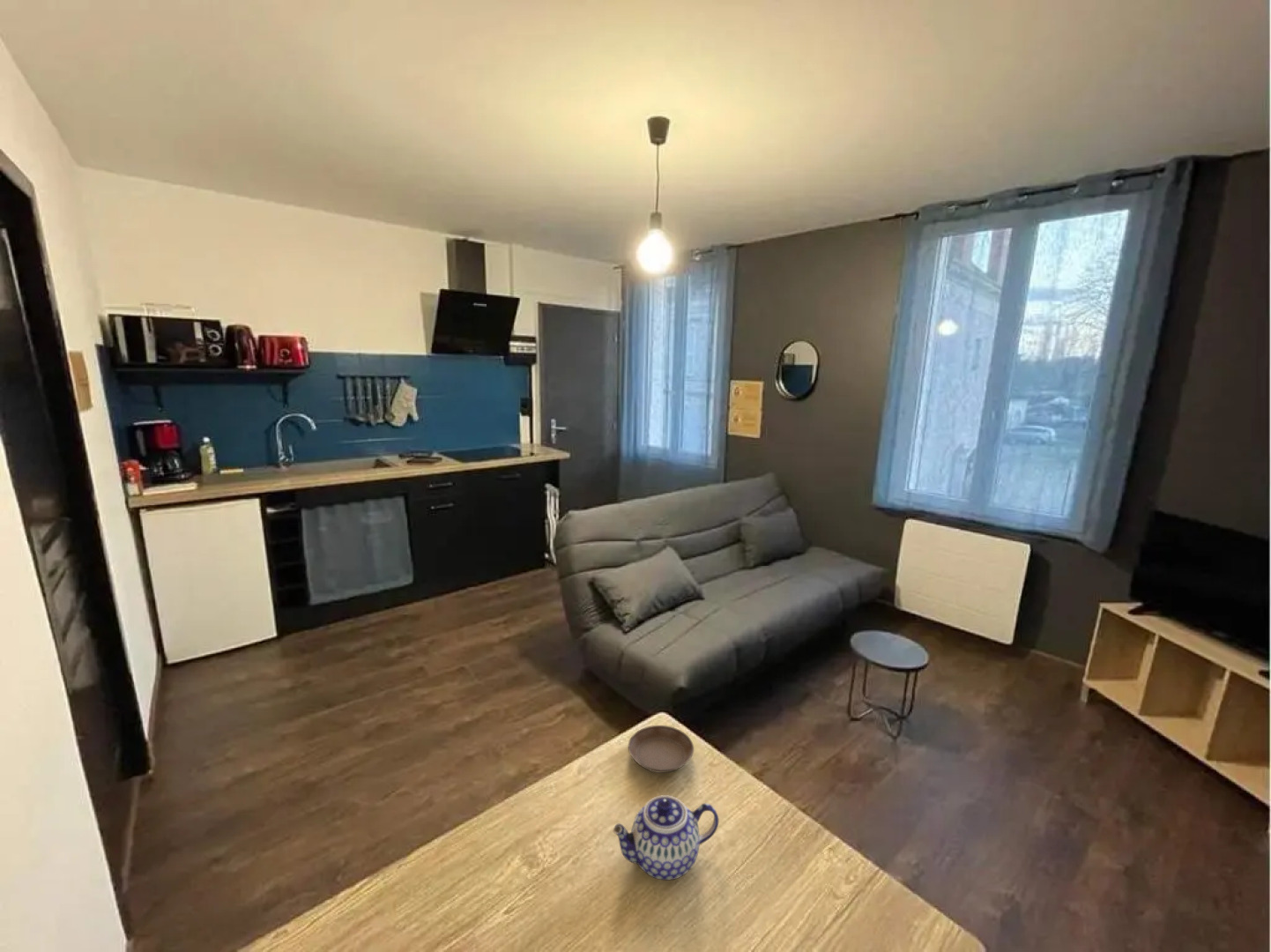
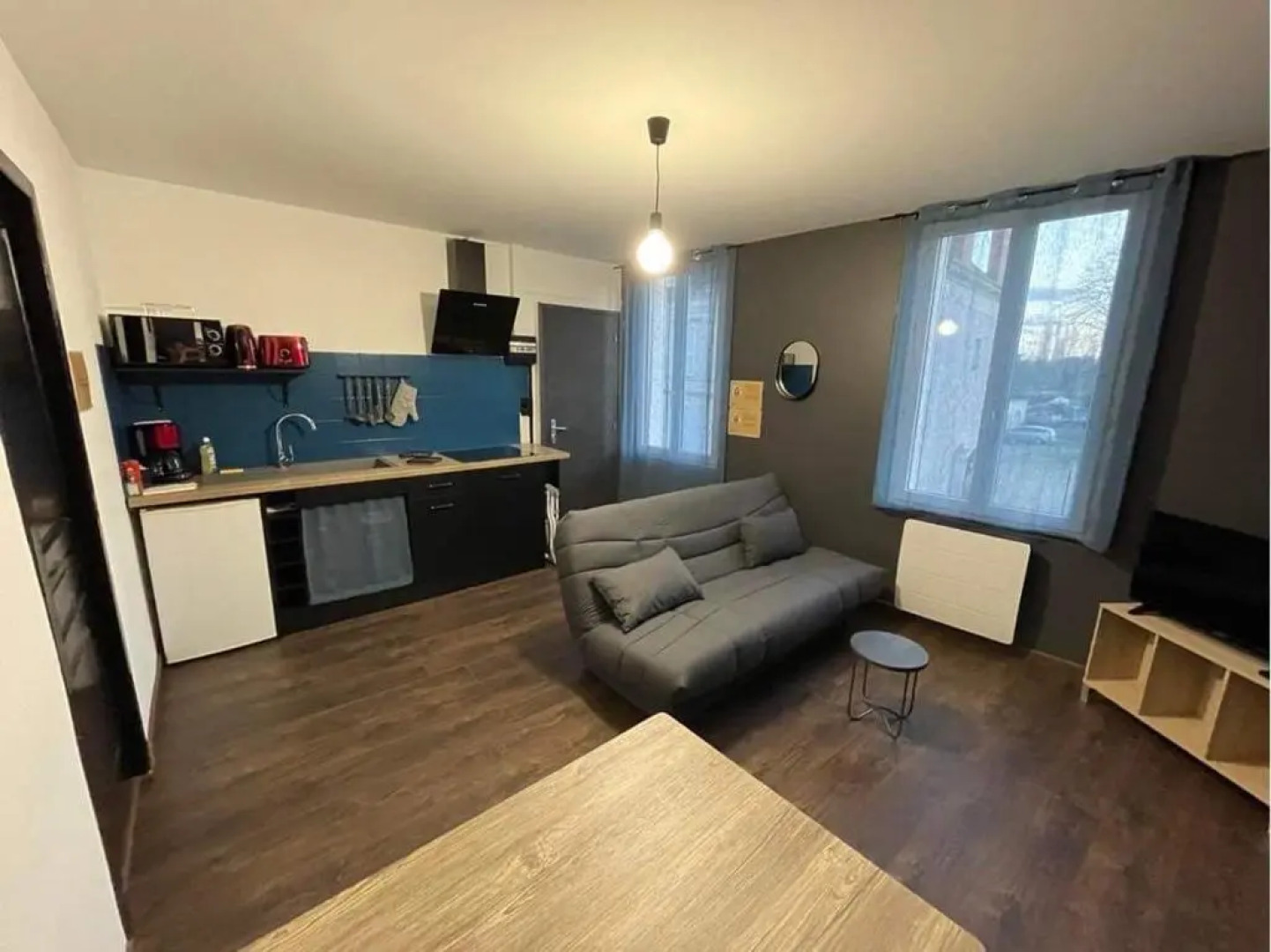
- teapot [612,794,719,881]
- saucer [628,725,695,774]
